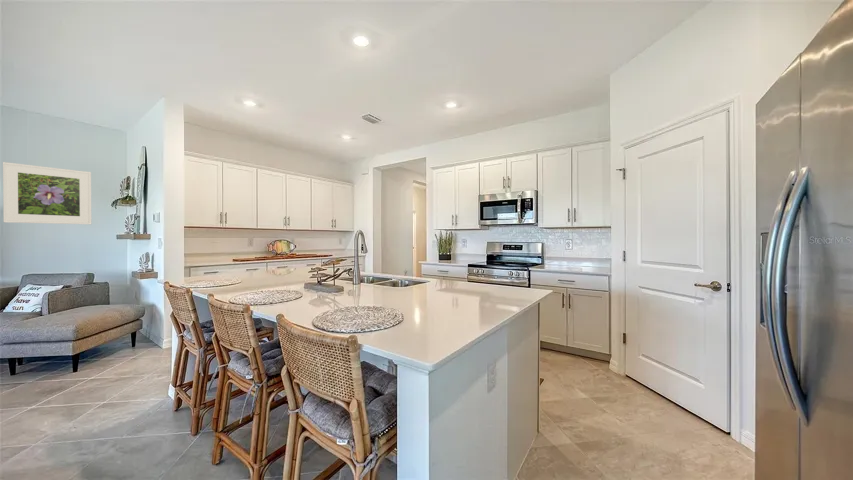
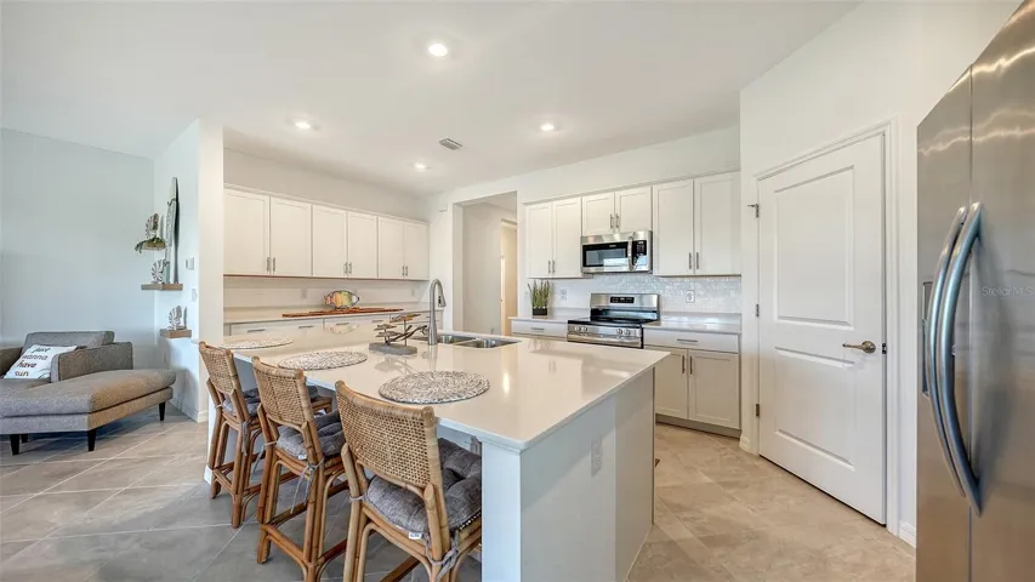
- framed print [2,161,92,225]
